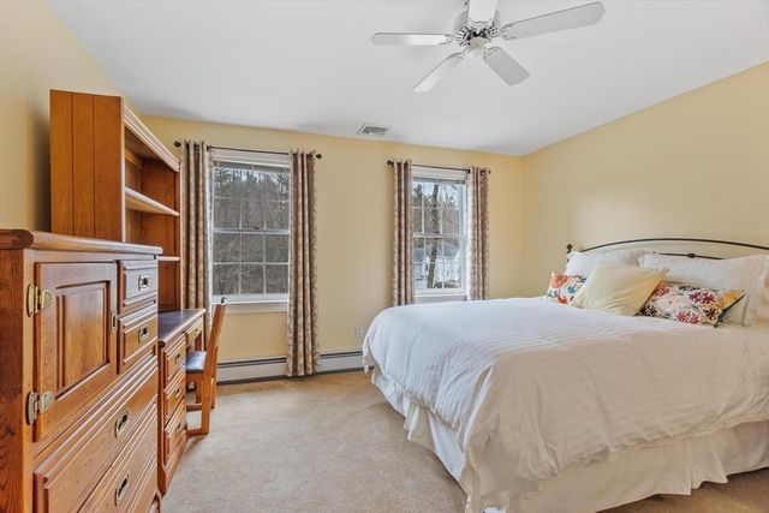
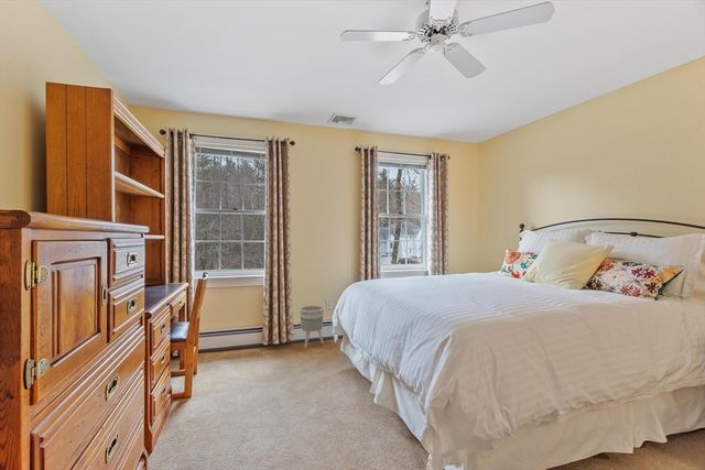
+ planter [299,305,325,349]
